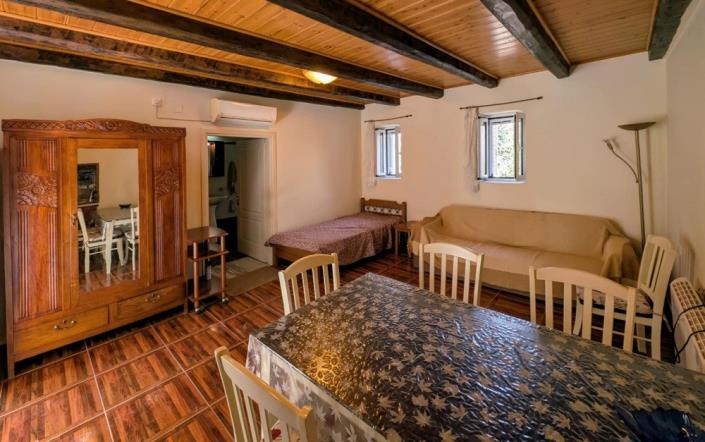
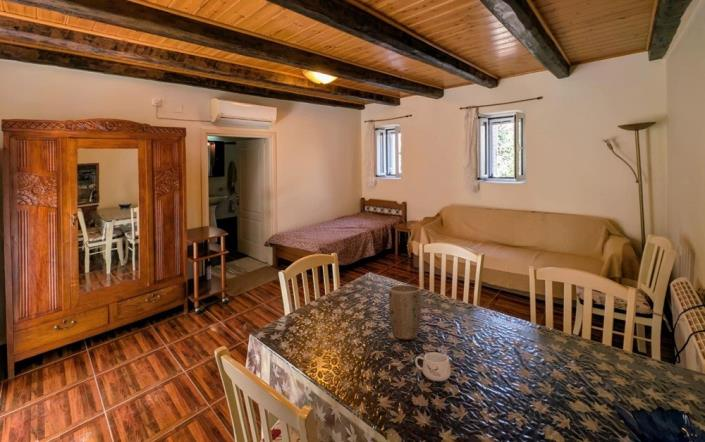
+ mug [414,351,452,382]
+ plant pot [388,284,422,340]
